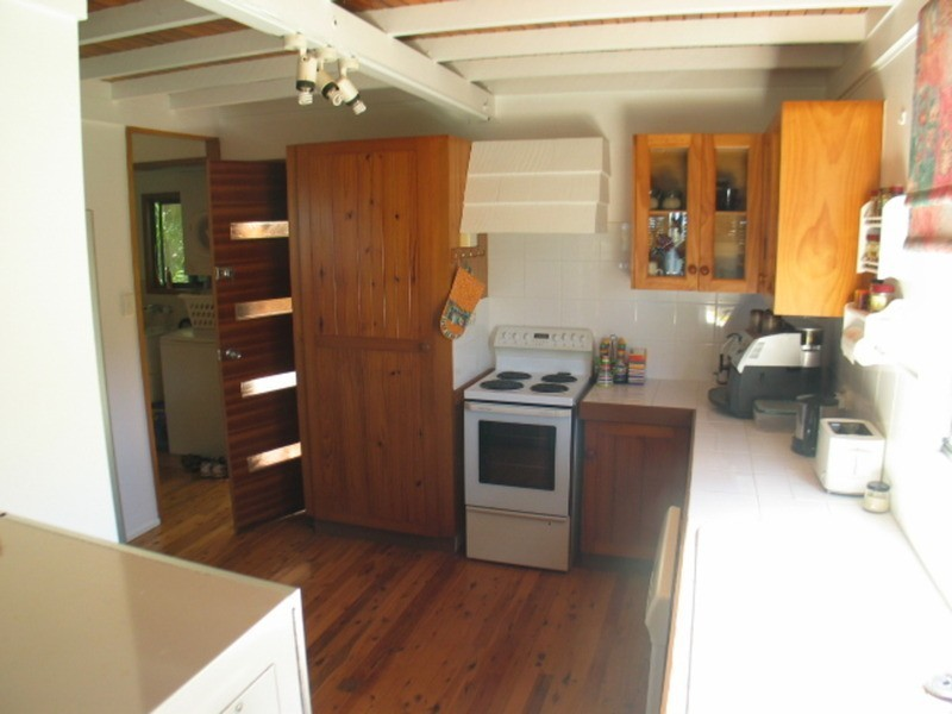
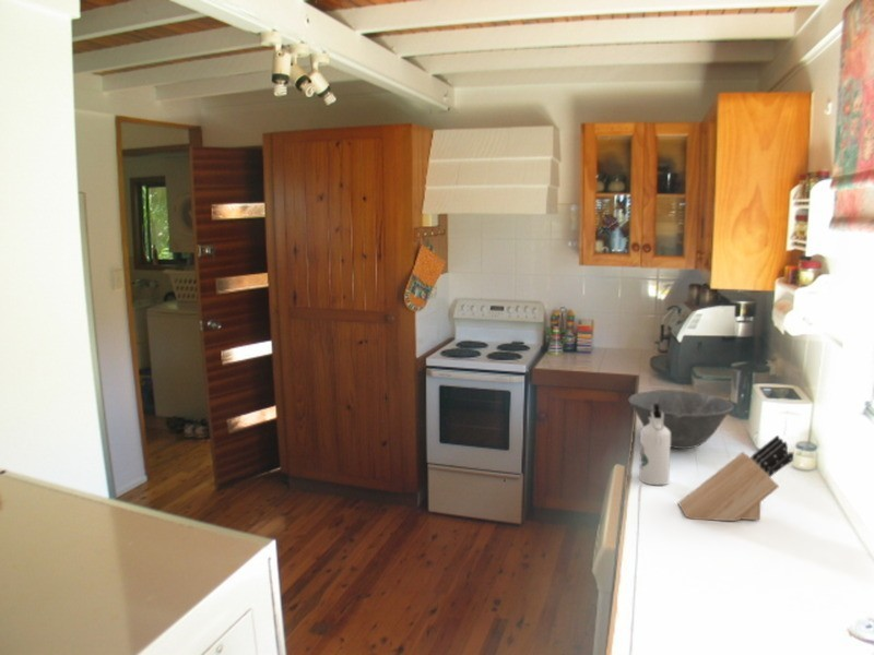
+ knife block [677,434,794,522]
+ bowl [628,389,734,450]
+ water bottle [638,404,671,486]
